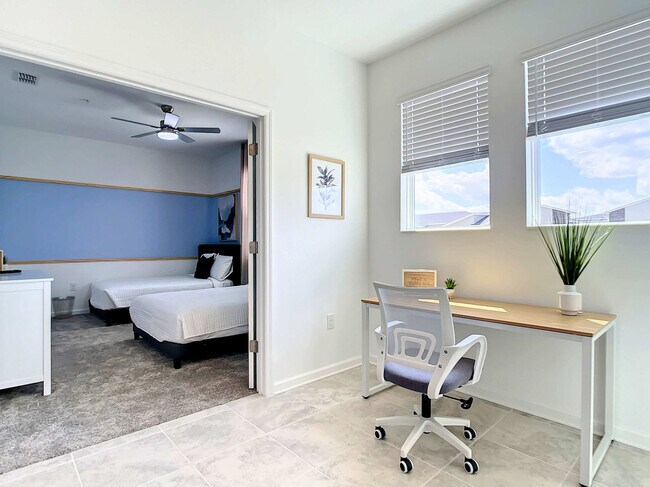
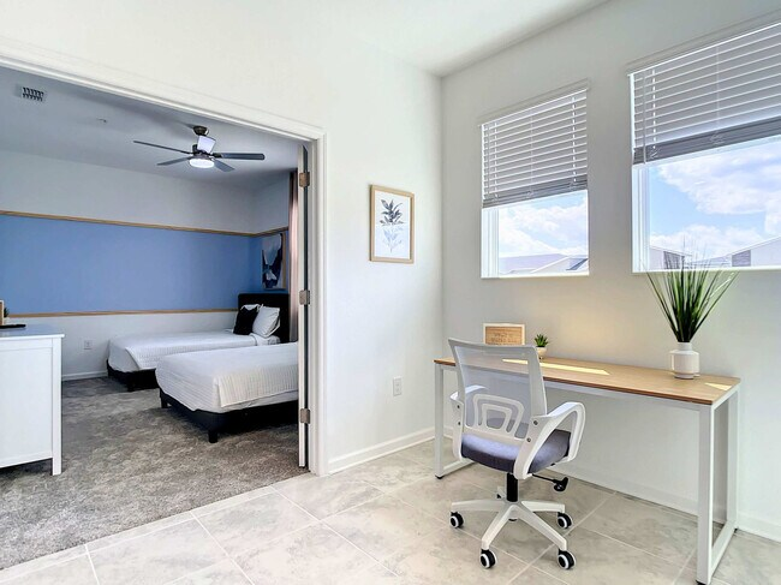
- wastebasket [50,295,76,320]
